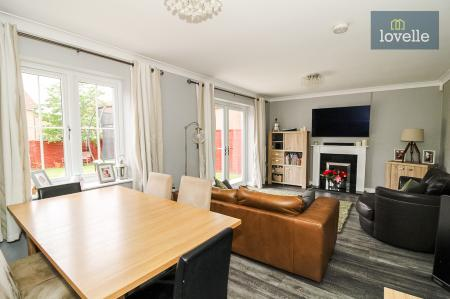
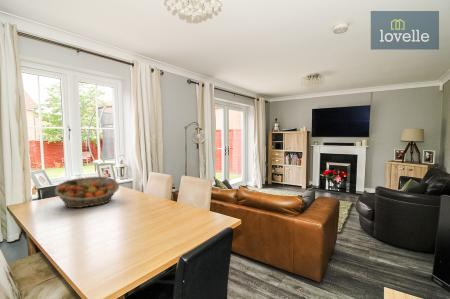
+ fruit basket [54,176,120,209]
